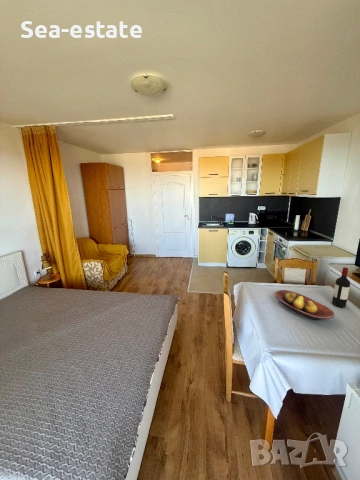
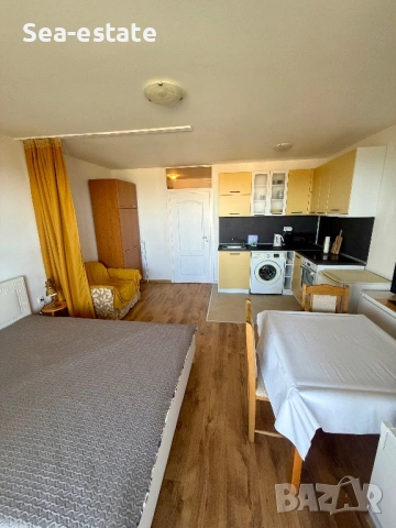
- fruit bowl [274,289,336,321]
- wine bottle [331,266,351,309]
